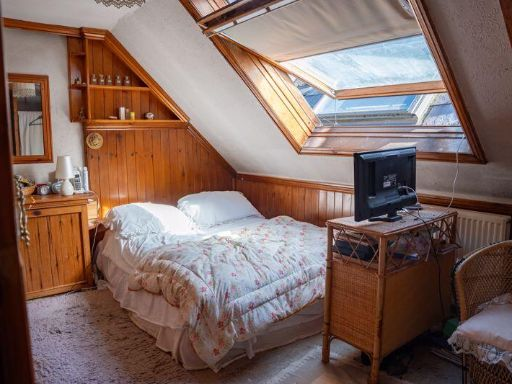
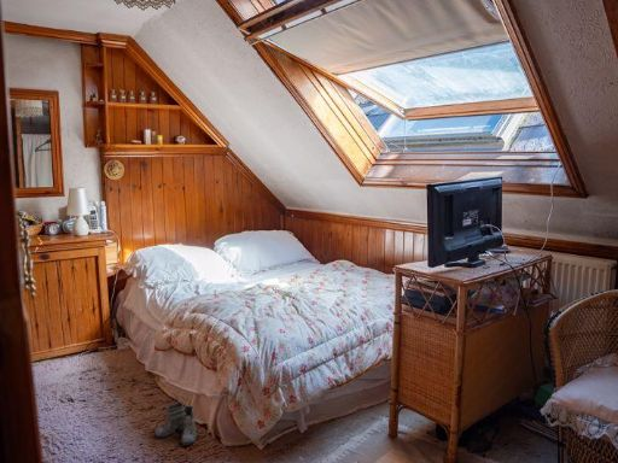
+ boots [154,402,202,446]
